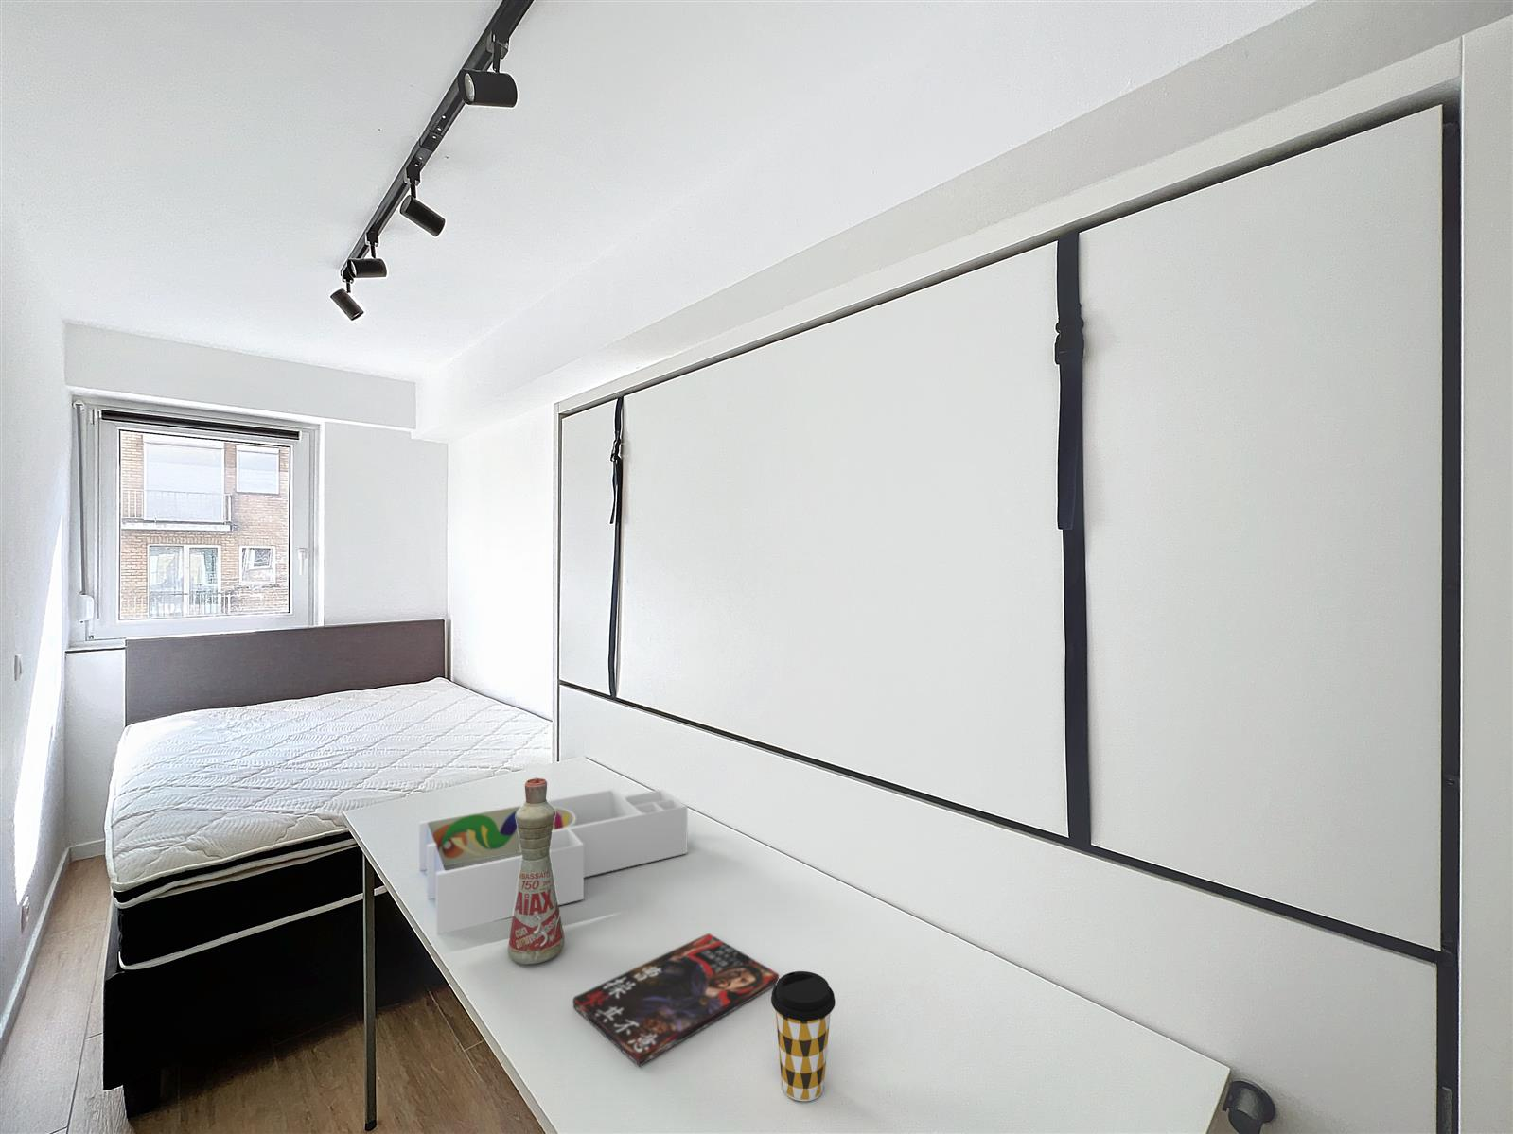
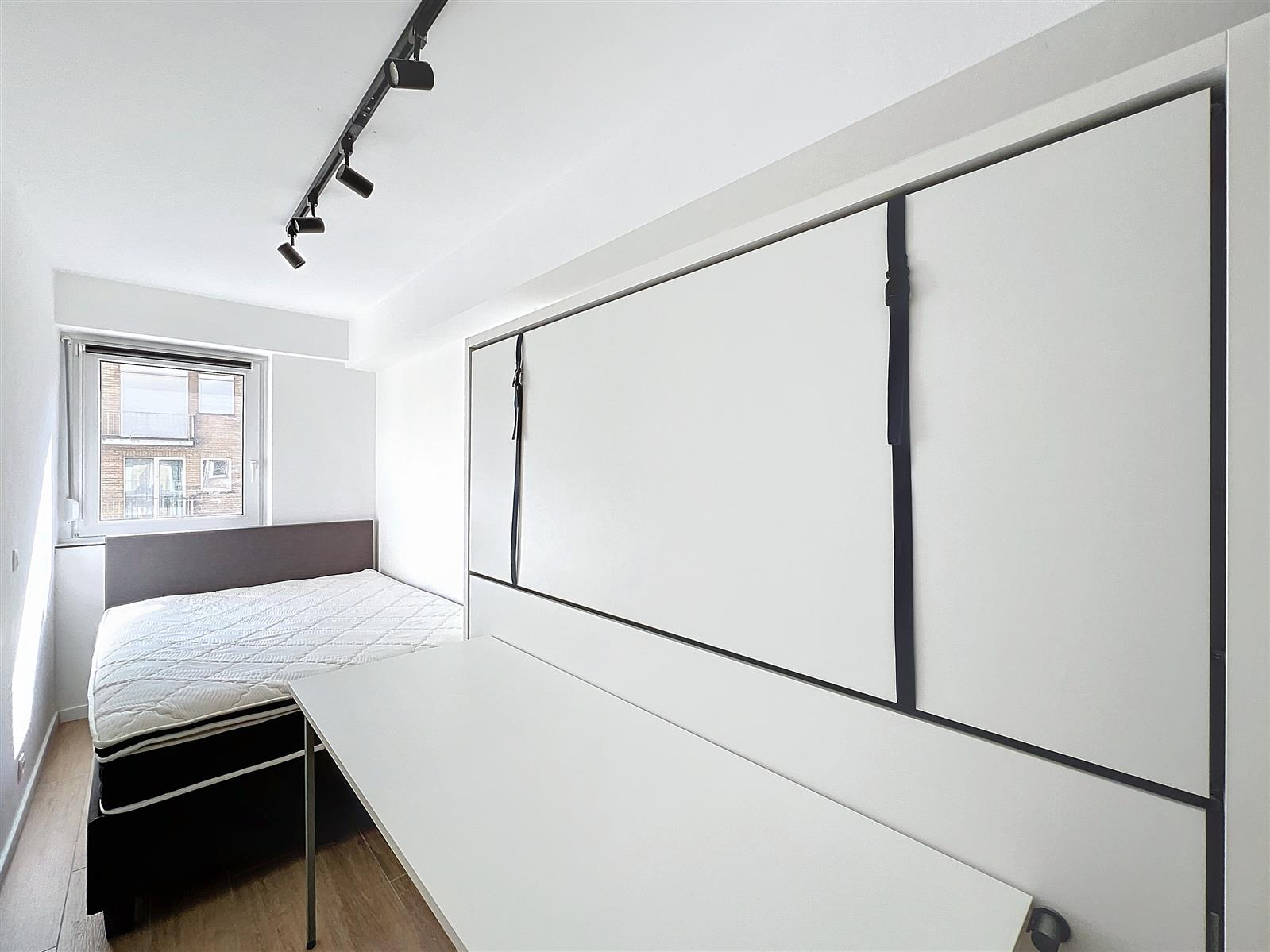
- bottle [508,777,566,966]
- coffee cup [771,971,836,1102]
- desk organizer [418,787,689,935]
- book [573,933,779,1067]
